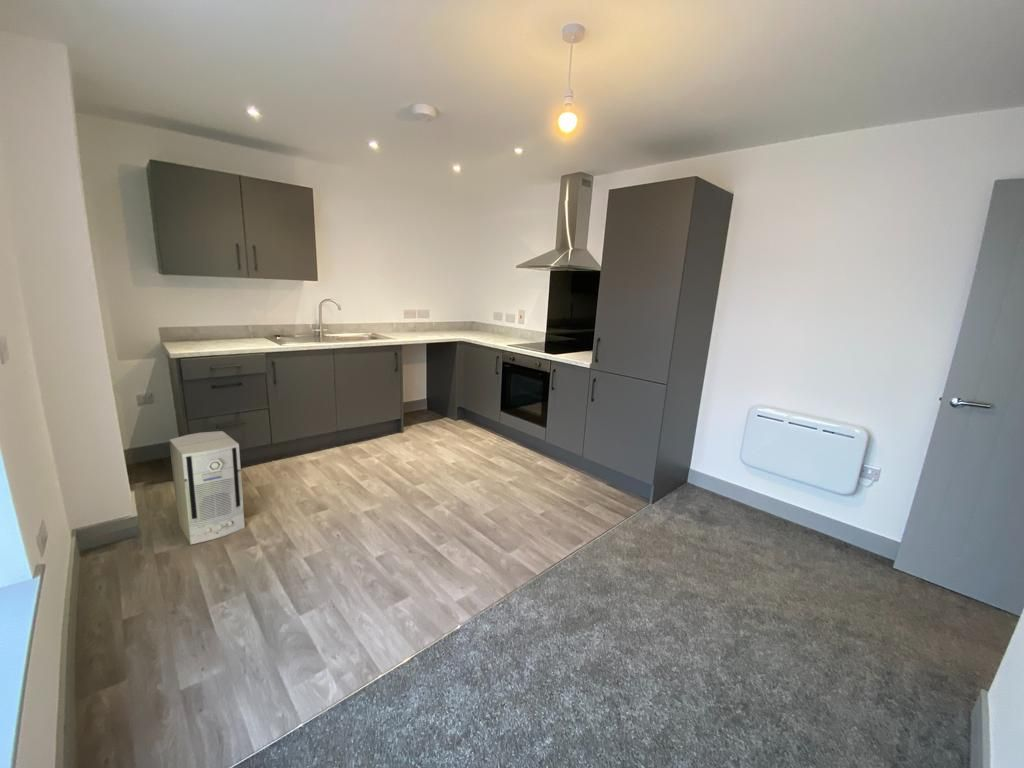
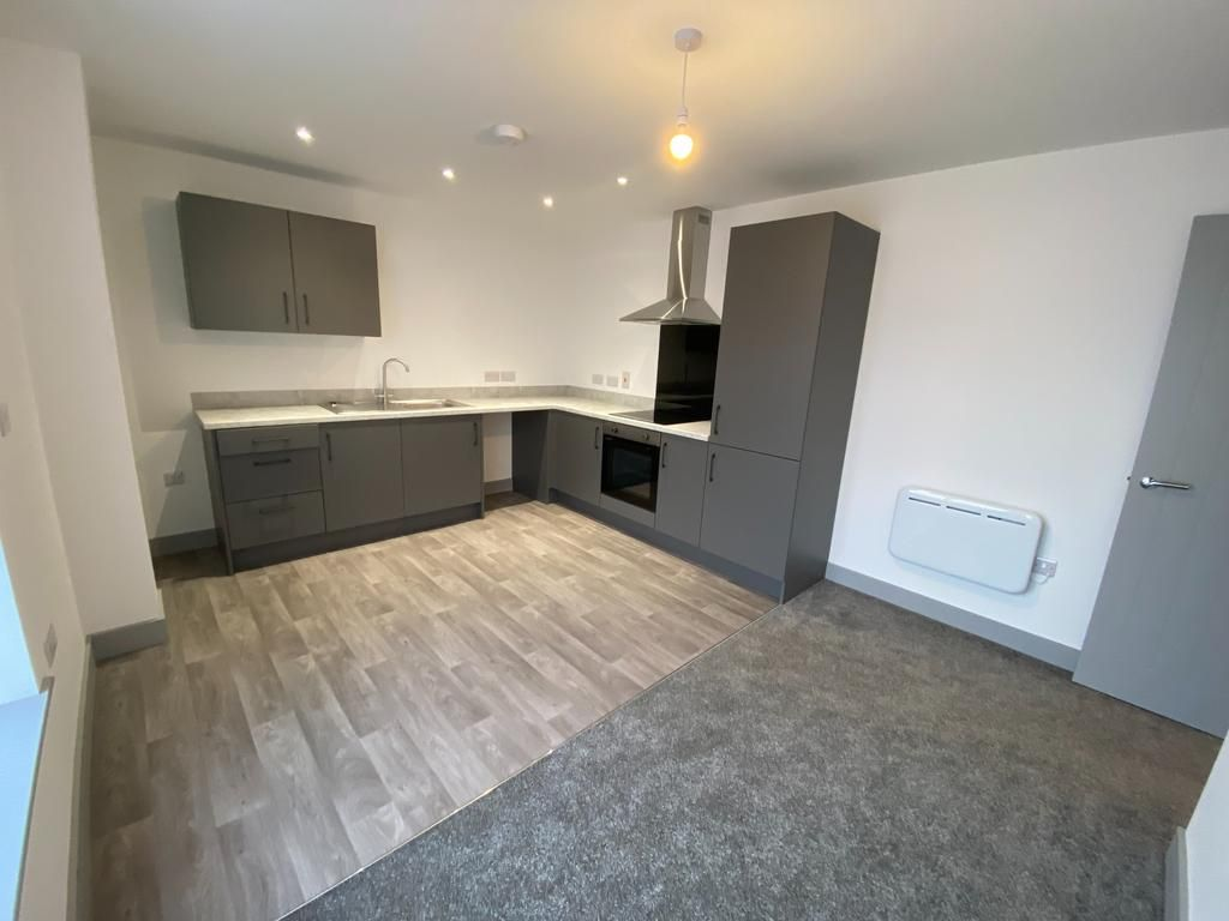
- air purifier [168,430,246,545]
